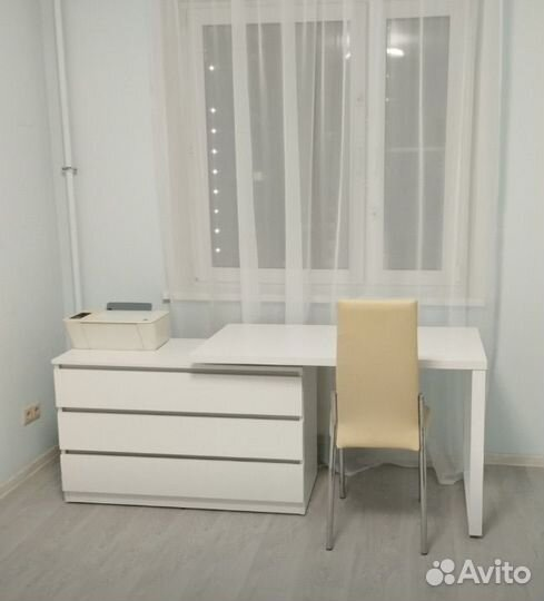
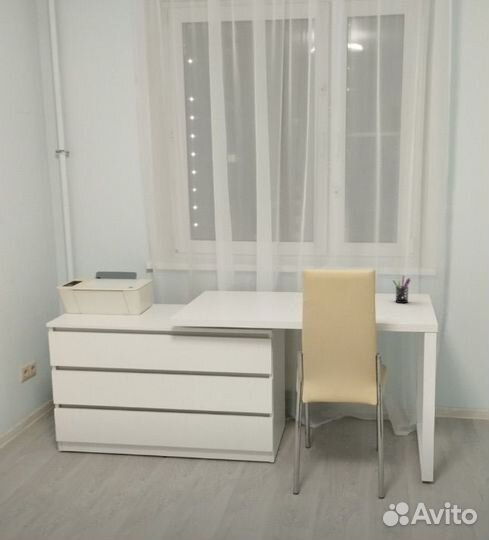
+ pen holder [392,275,411,304]
